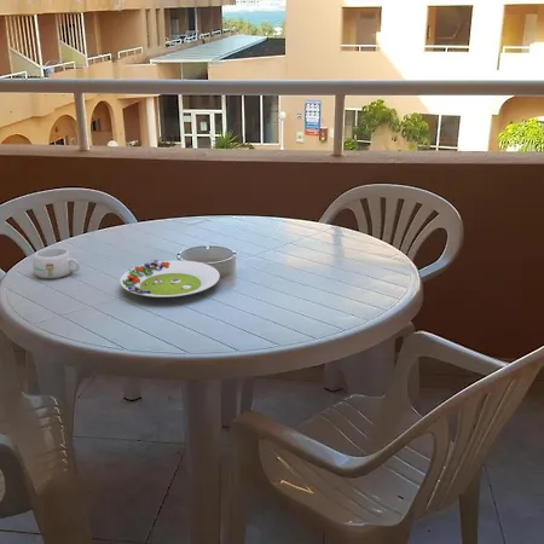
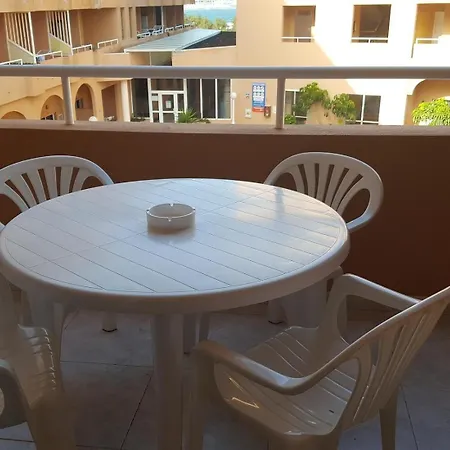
- mug [31,247,81,279]
- salad plate [118,259,221,299]
